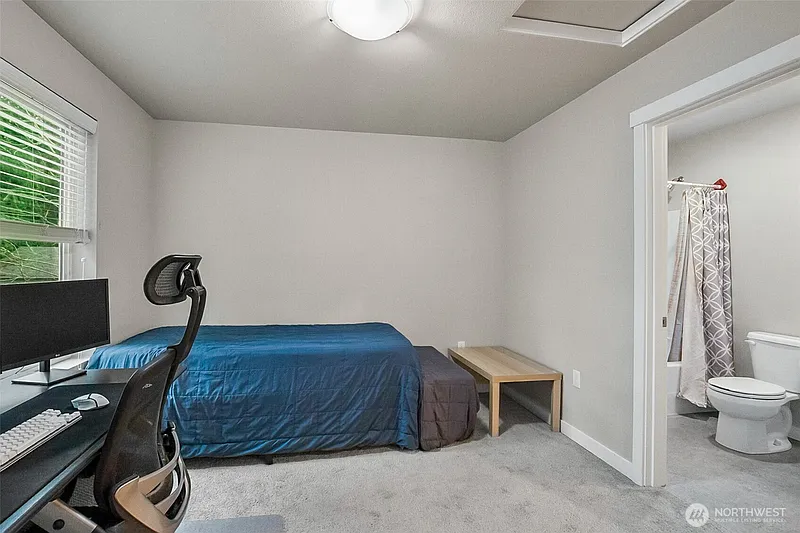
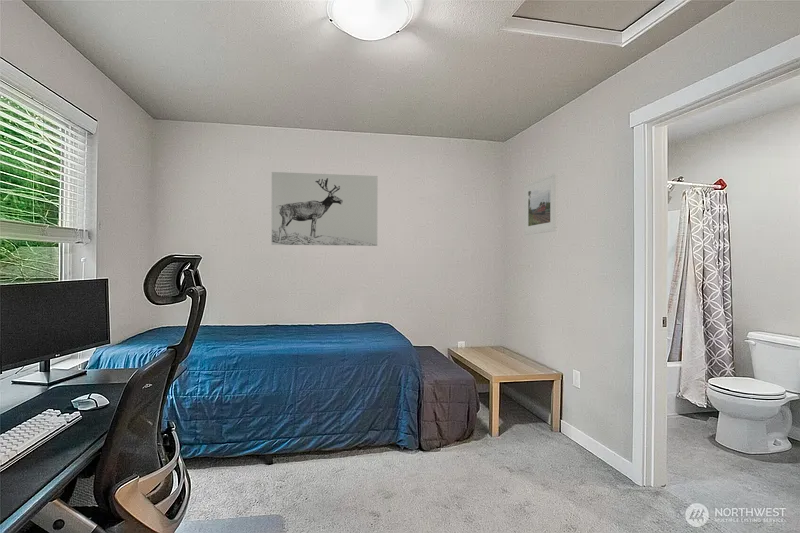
+ wall art [271,171,378,247]
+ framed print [523,172,558,236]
